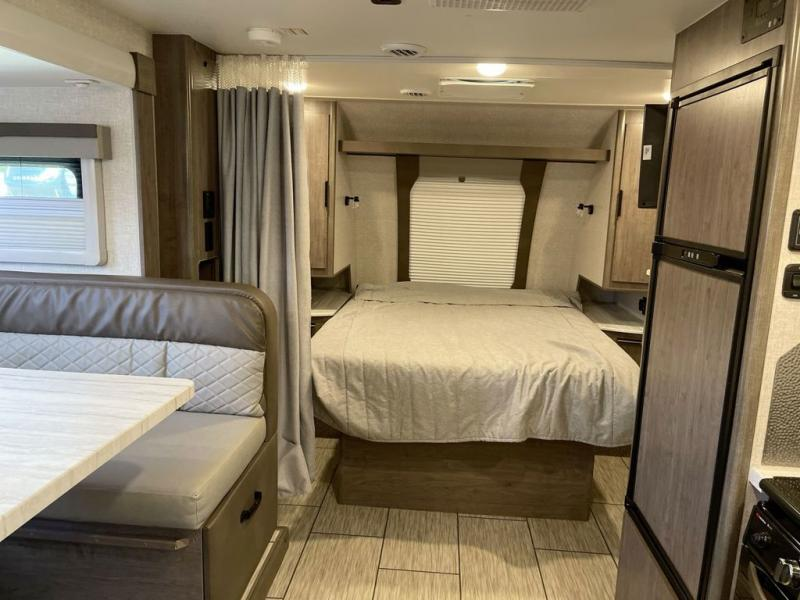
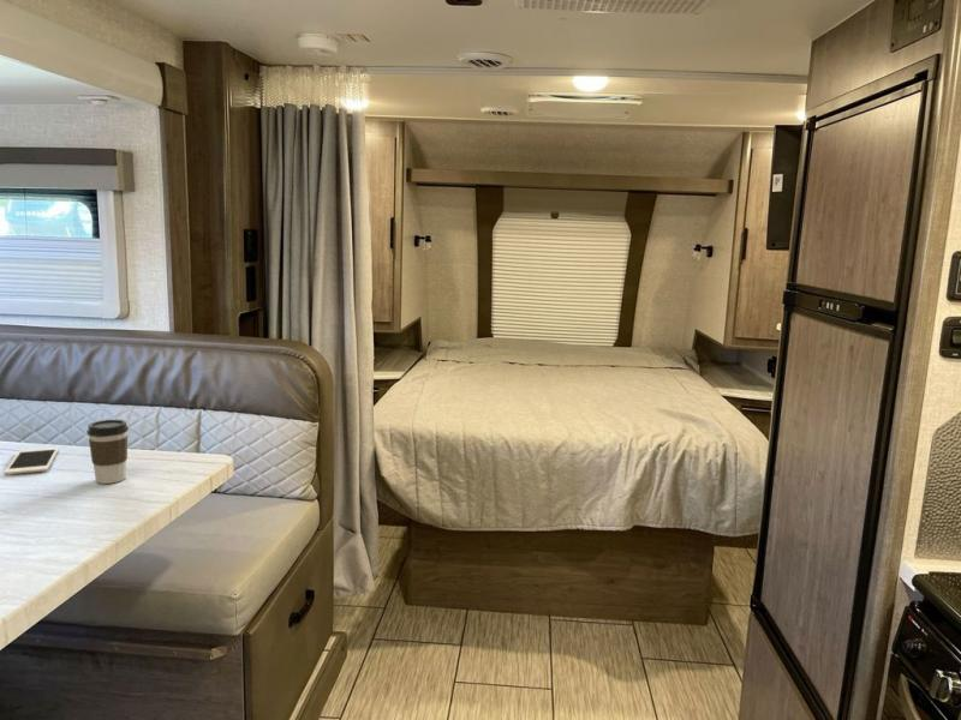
+ cell phone [2,446,60,476]
+ coffee cup [85,419,130,485]
